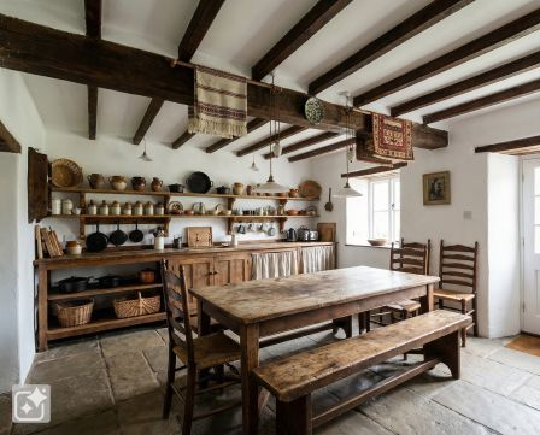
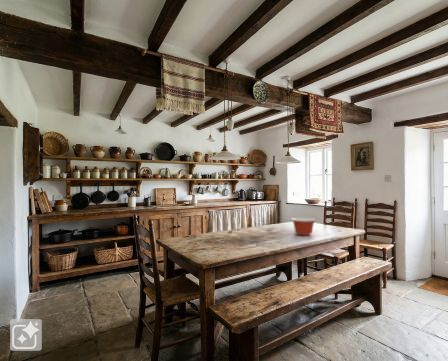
+ mixing bowl [290,217,317,237]
